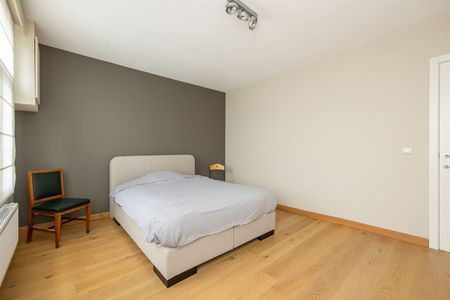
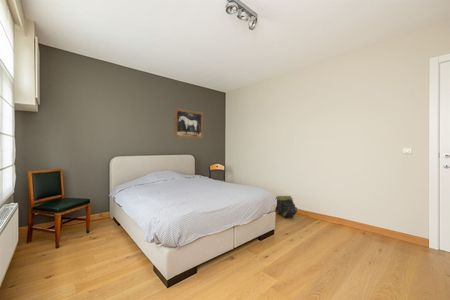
+ wall art [173,107,204,140]
+ backpack [275,195,298,219]
